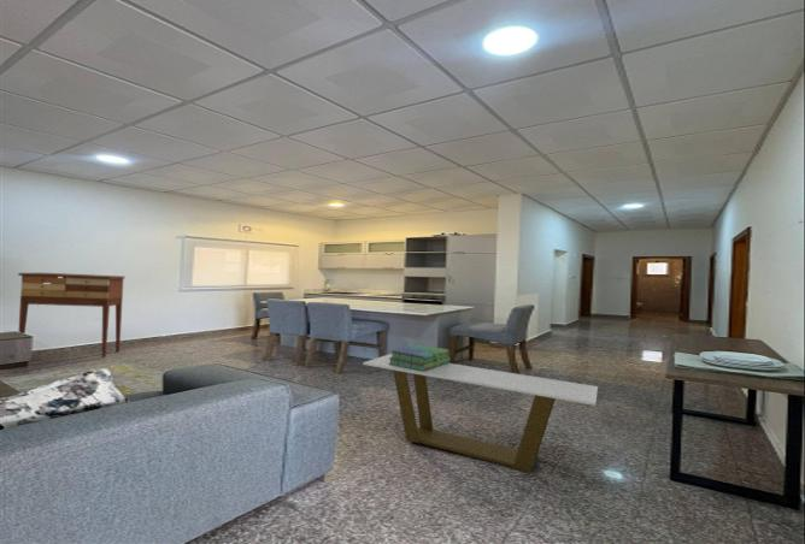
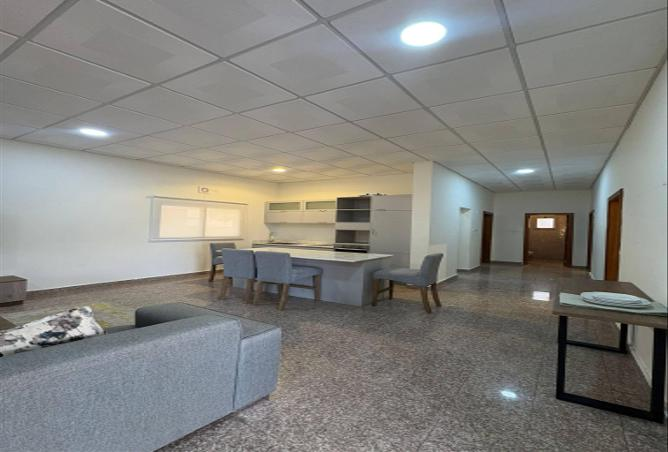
- stack of books [388,343,452,372]
- console table [17,272,127,359]
- coffee table [362,353,599,473]
